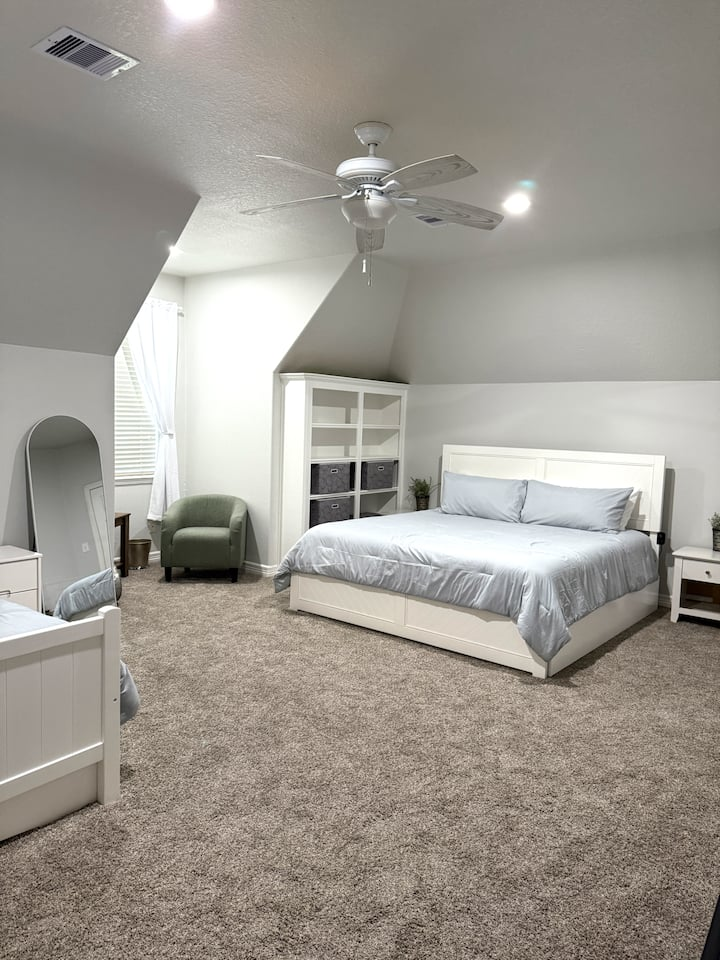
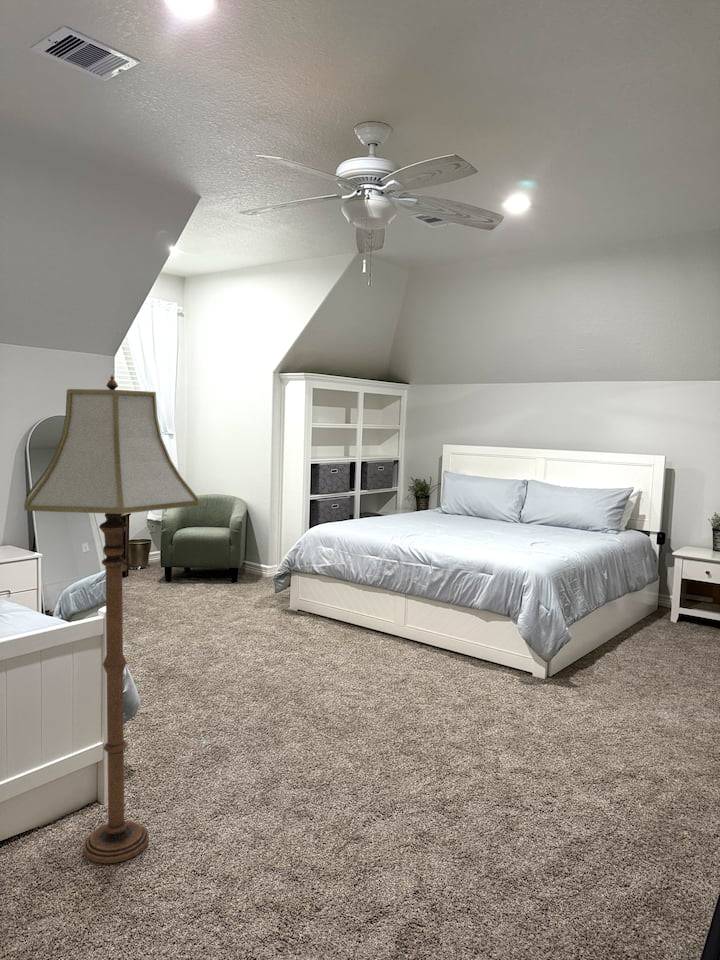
+ floor lamp [23,374,201,864]
